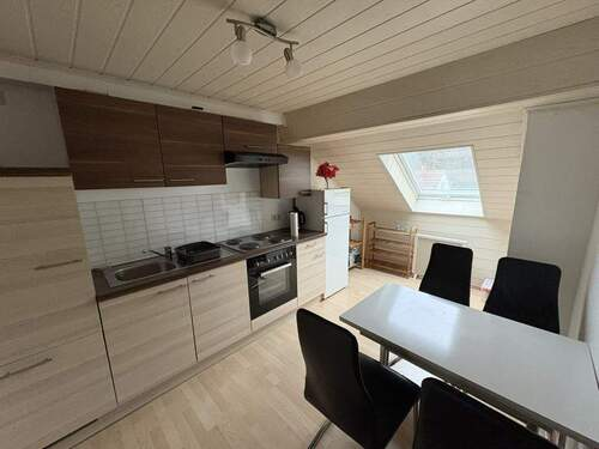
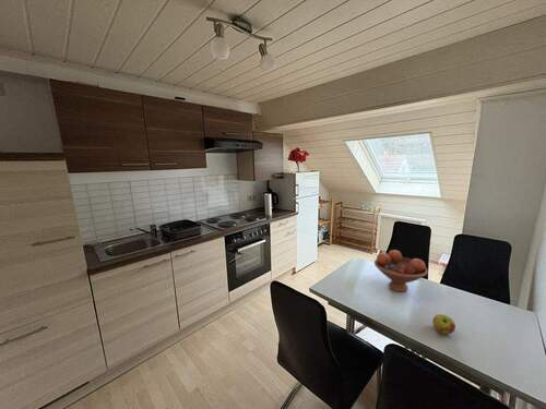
+ fruit bowl [373,249,429,293]
+ apple [431,313,456,335]
